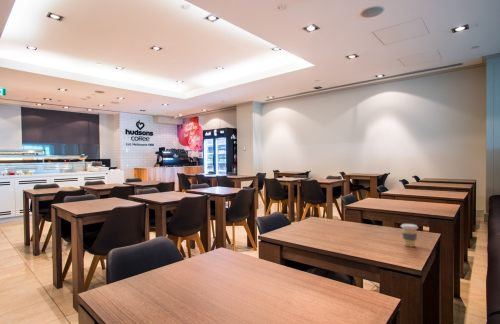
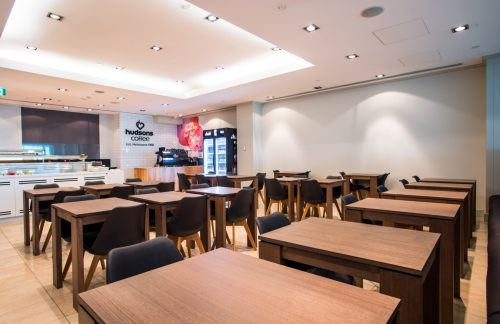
- coffee cup [400,223,419,248]
